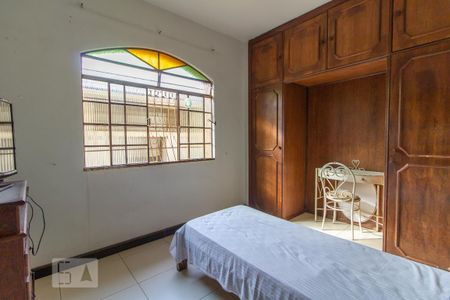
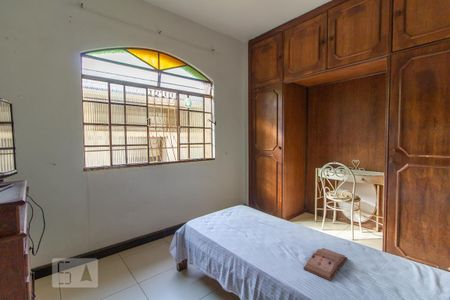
+ hardback book [303,247,349,282]
